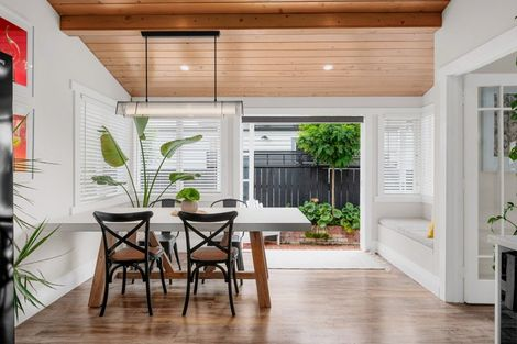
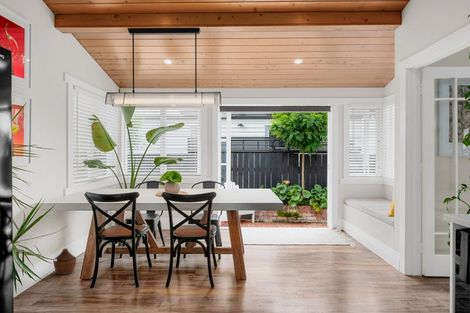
+ woven basket [52,247,77,275]
